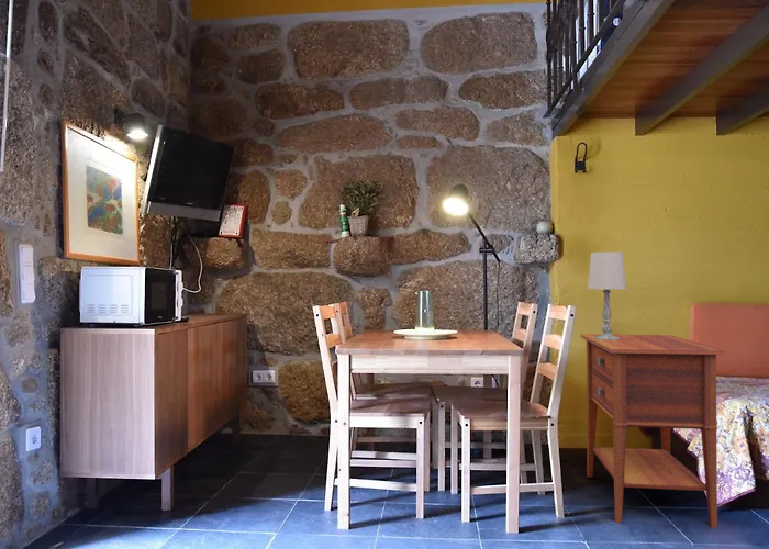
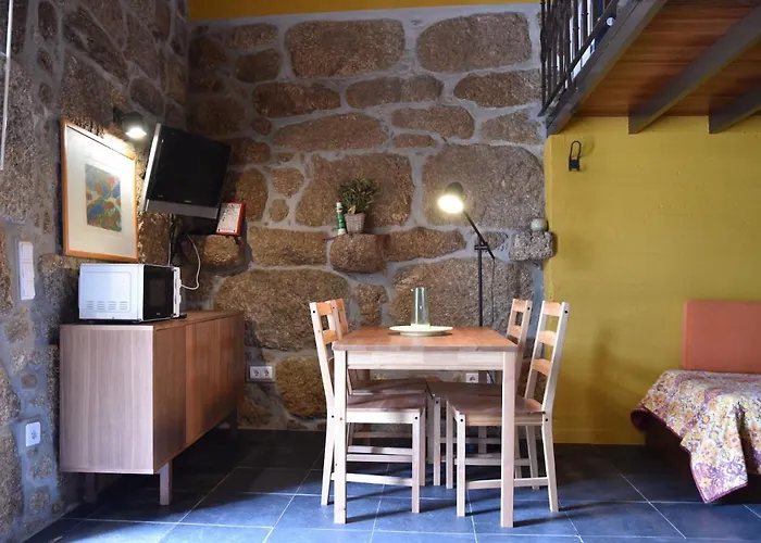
- nightstand [580,333,726,529]
- table lamp [587,251,627,340]
